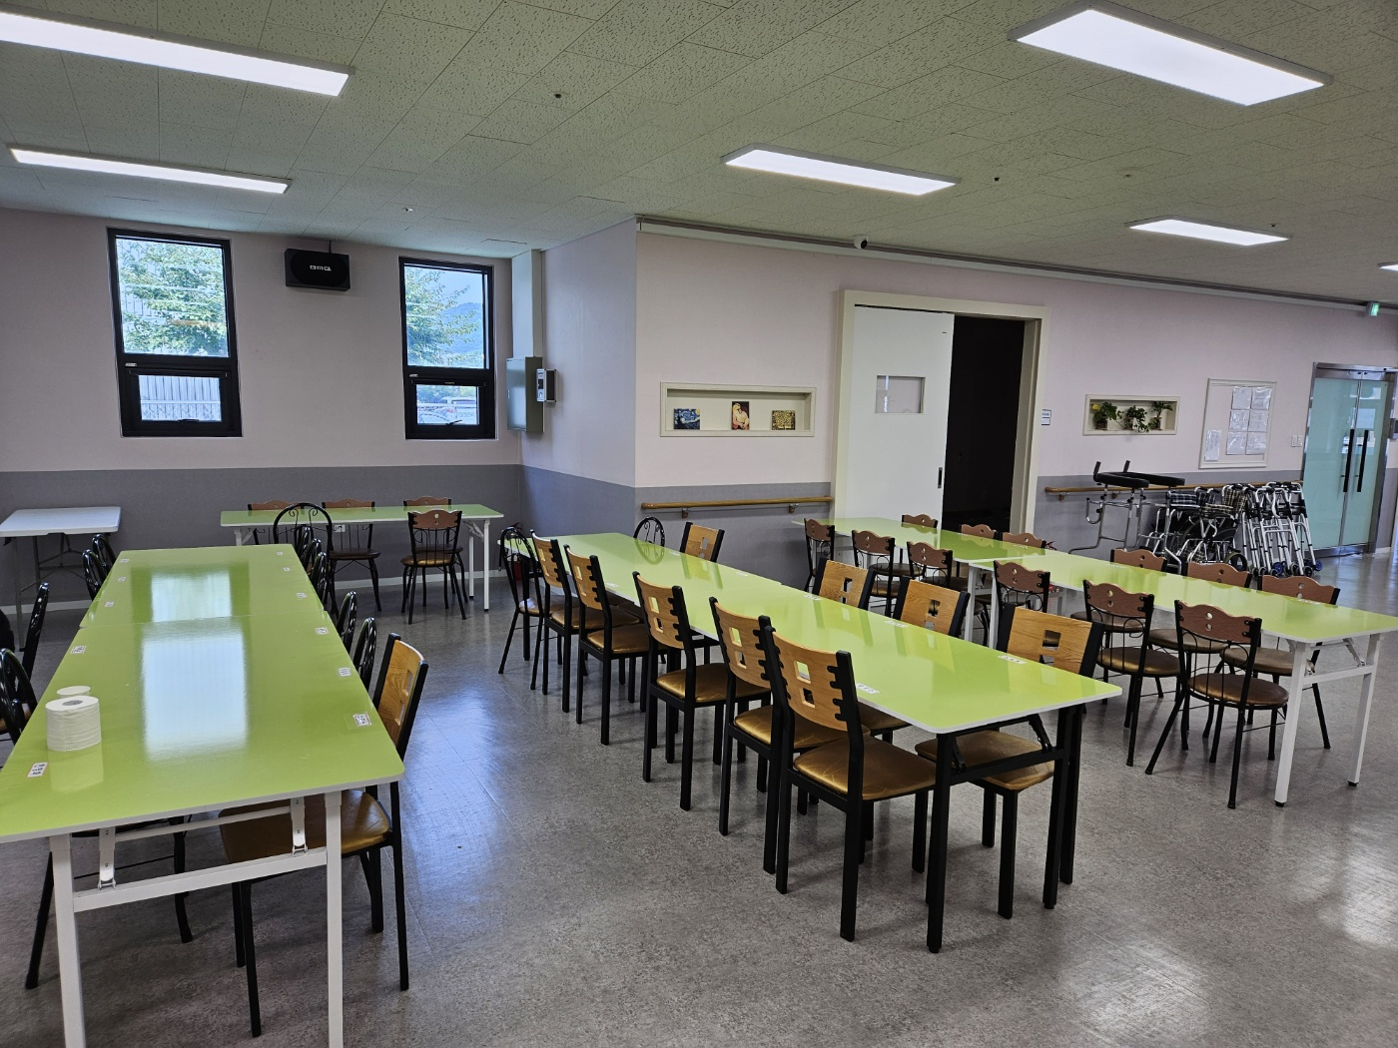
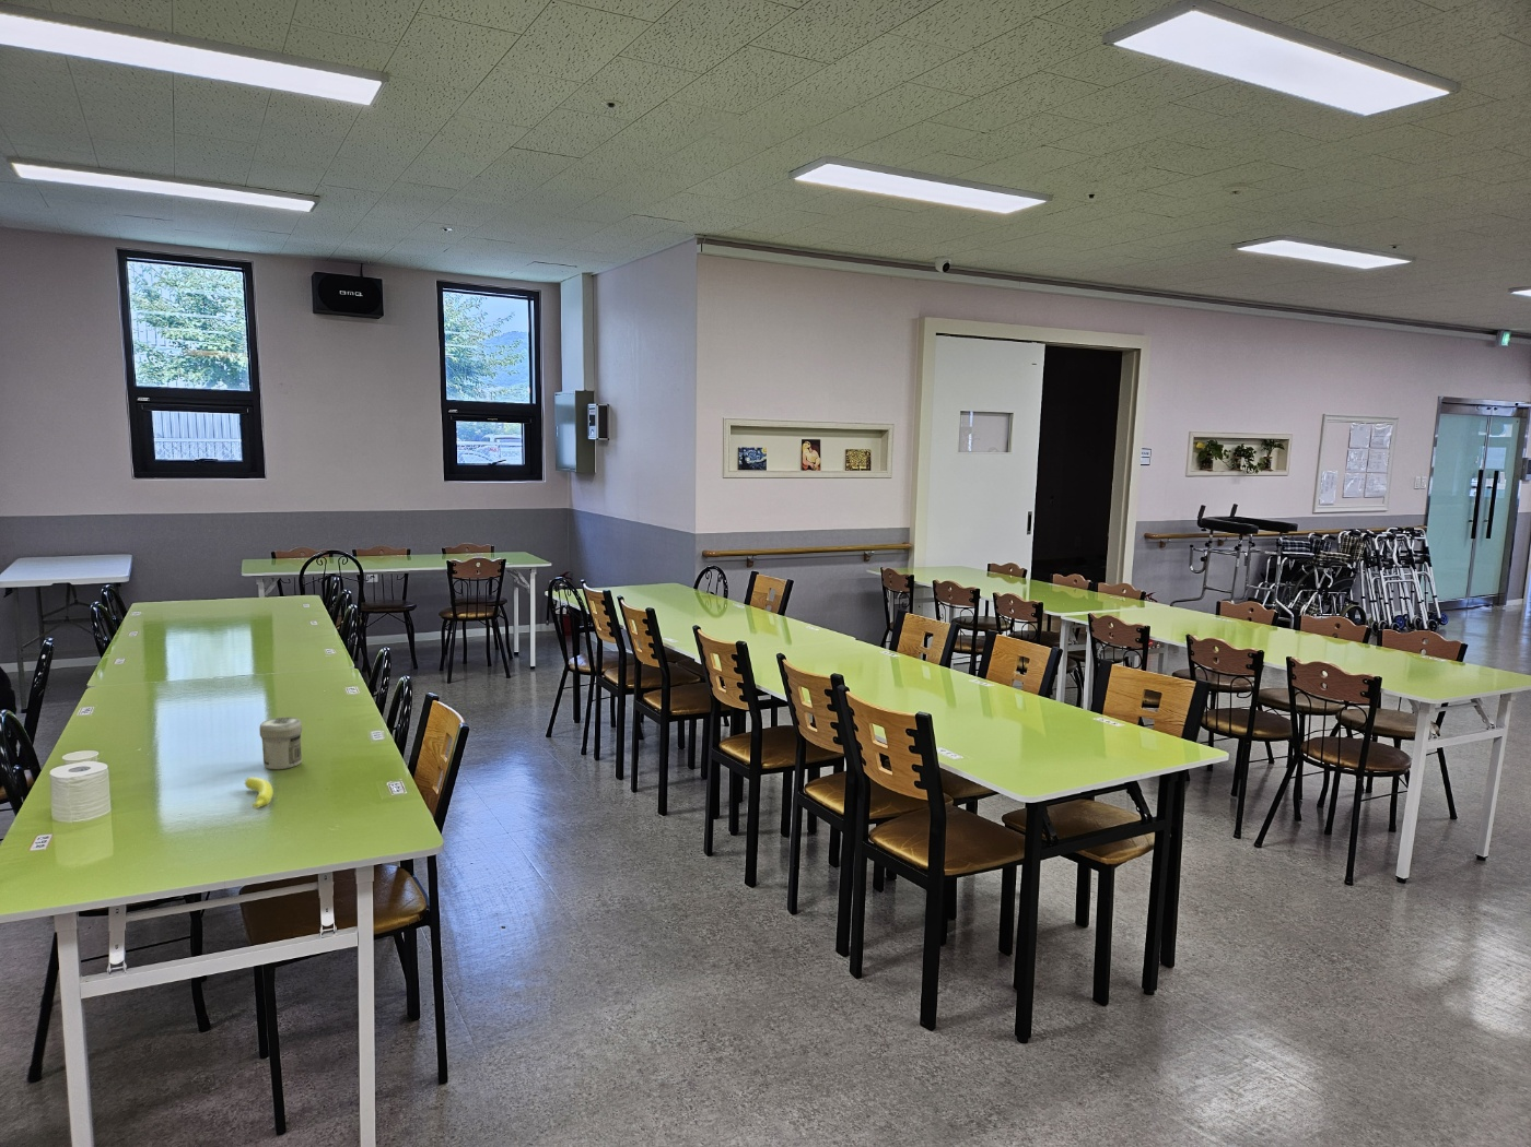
+ banana [244,776,275,810]
+ jar [258,717,303,770]
